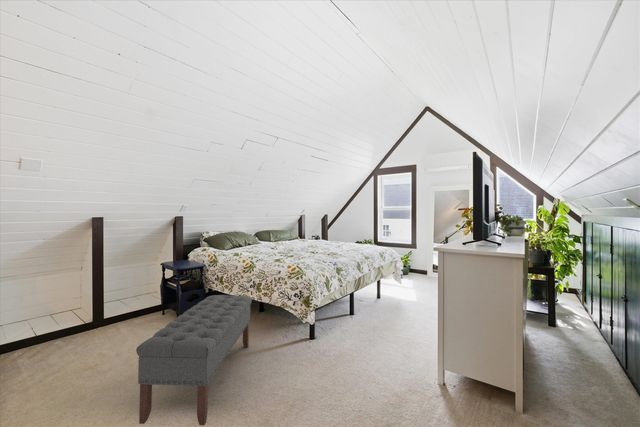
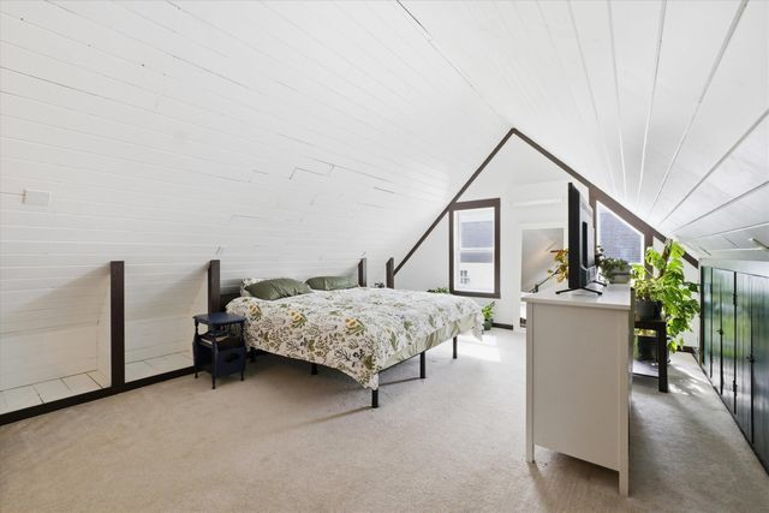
- bench [135,294,253,426]
